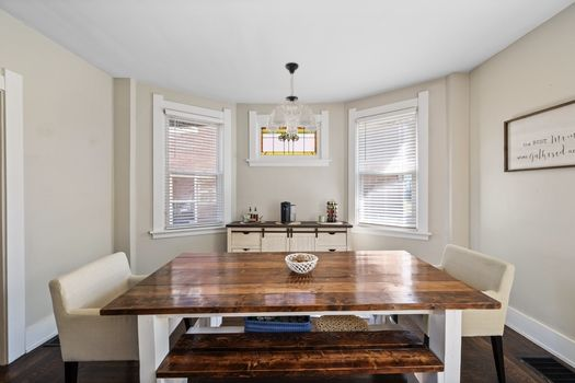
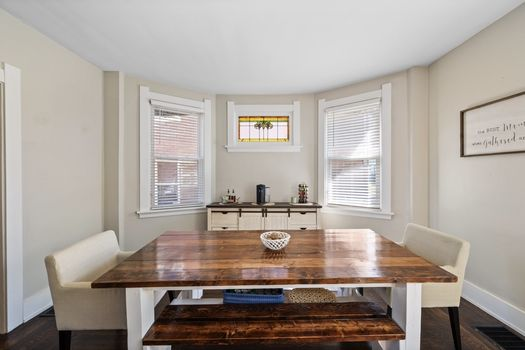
- chandelier [265,61,319,138]
